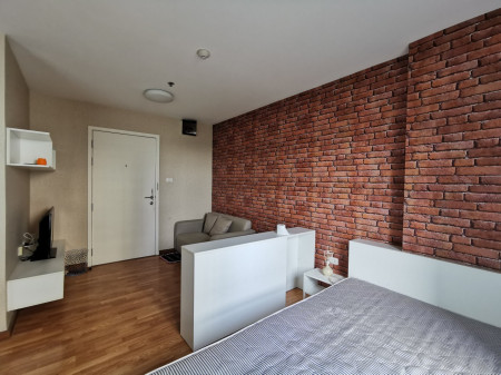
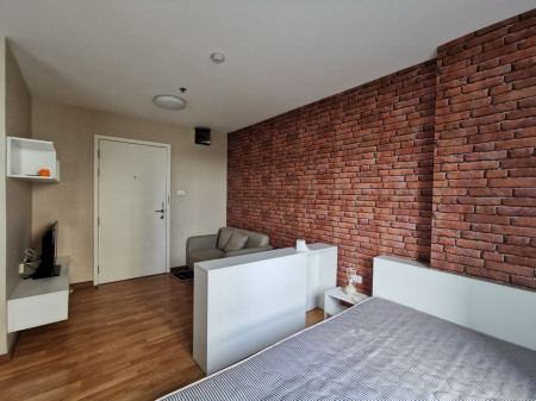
- waste bin [63,248,90,277]
